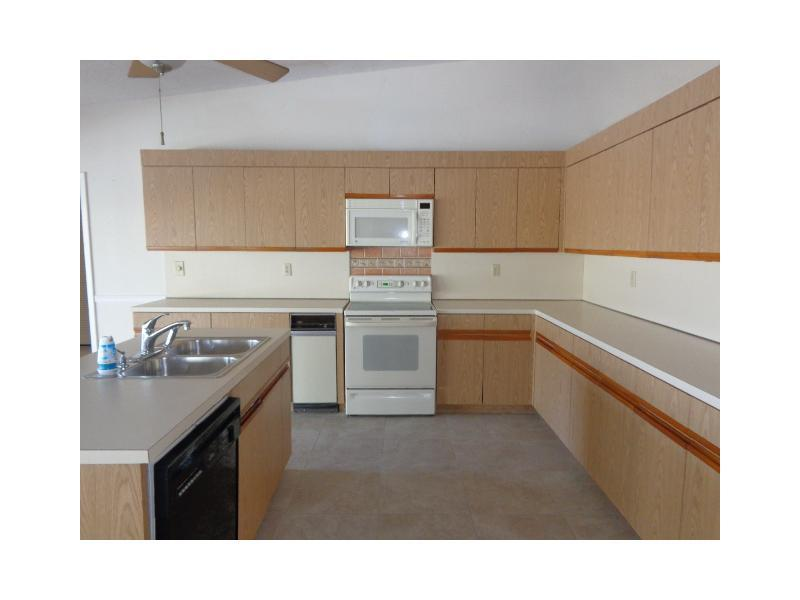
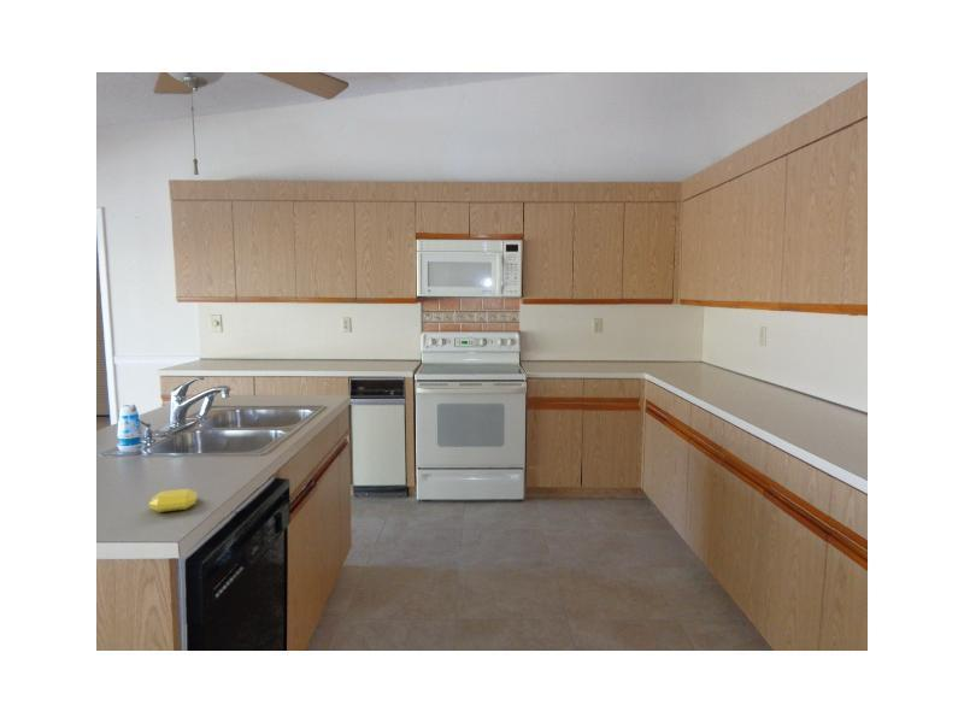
+ soap bar [148,488,199,513]
